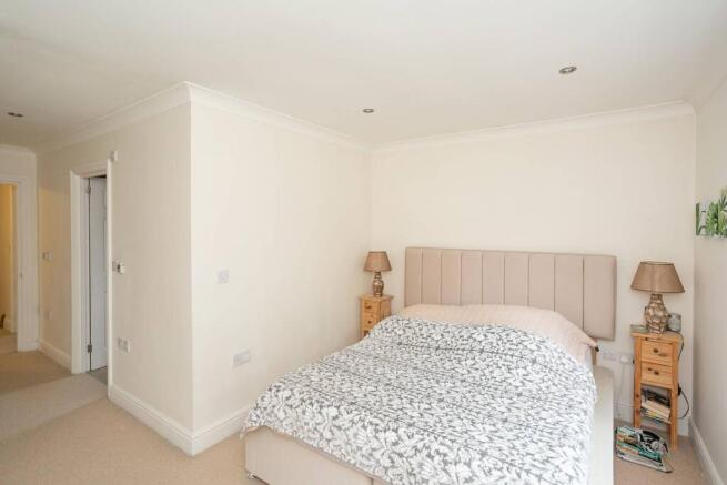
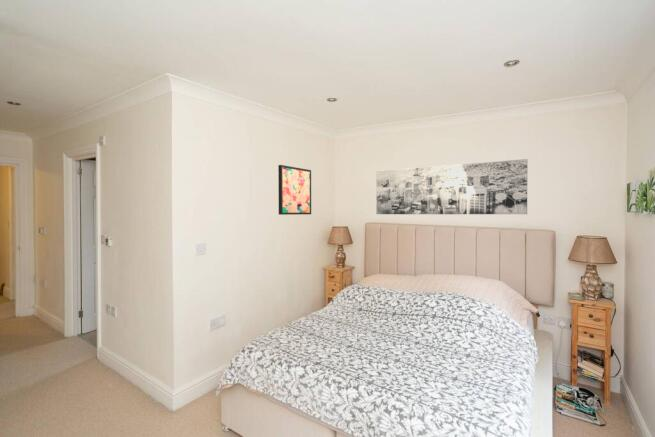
+ wall art [277,164,312,216]
+ wall art [375,158,529,215]
